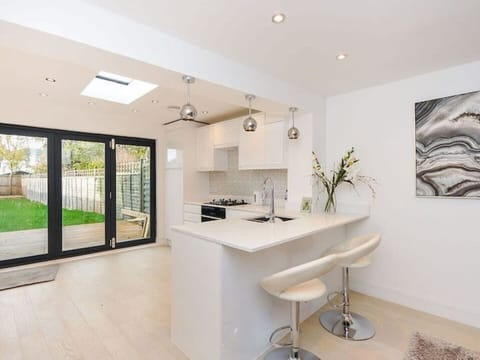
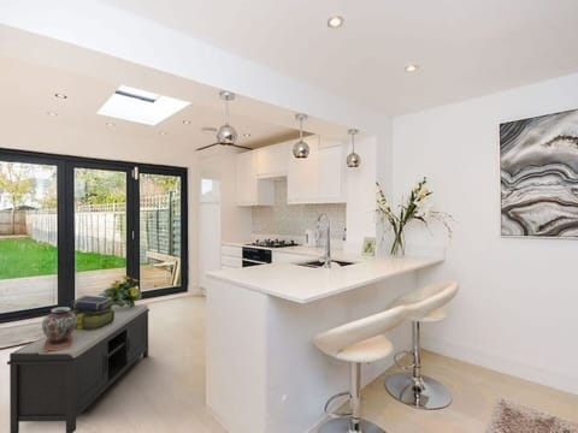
+ flowering plant [98,274,143,308]
+ stack of books [69,295,114,331]
+ decorative vase [41,306,77,351]
+ bench [6,303,151,433]
